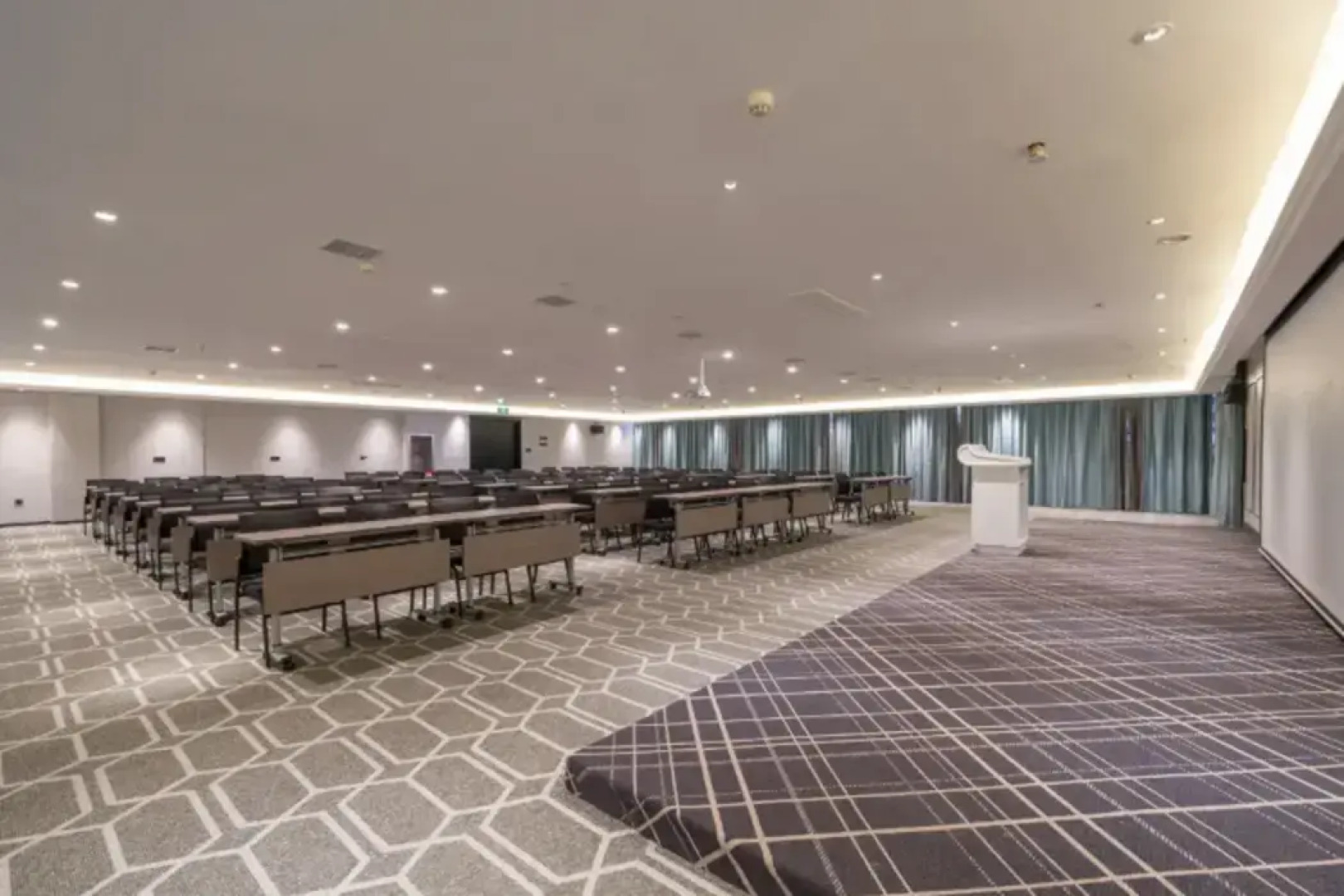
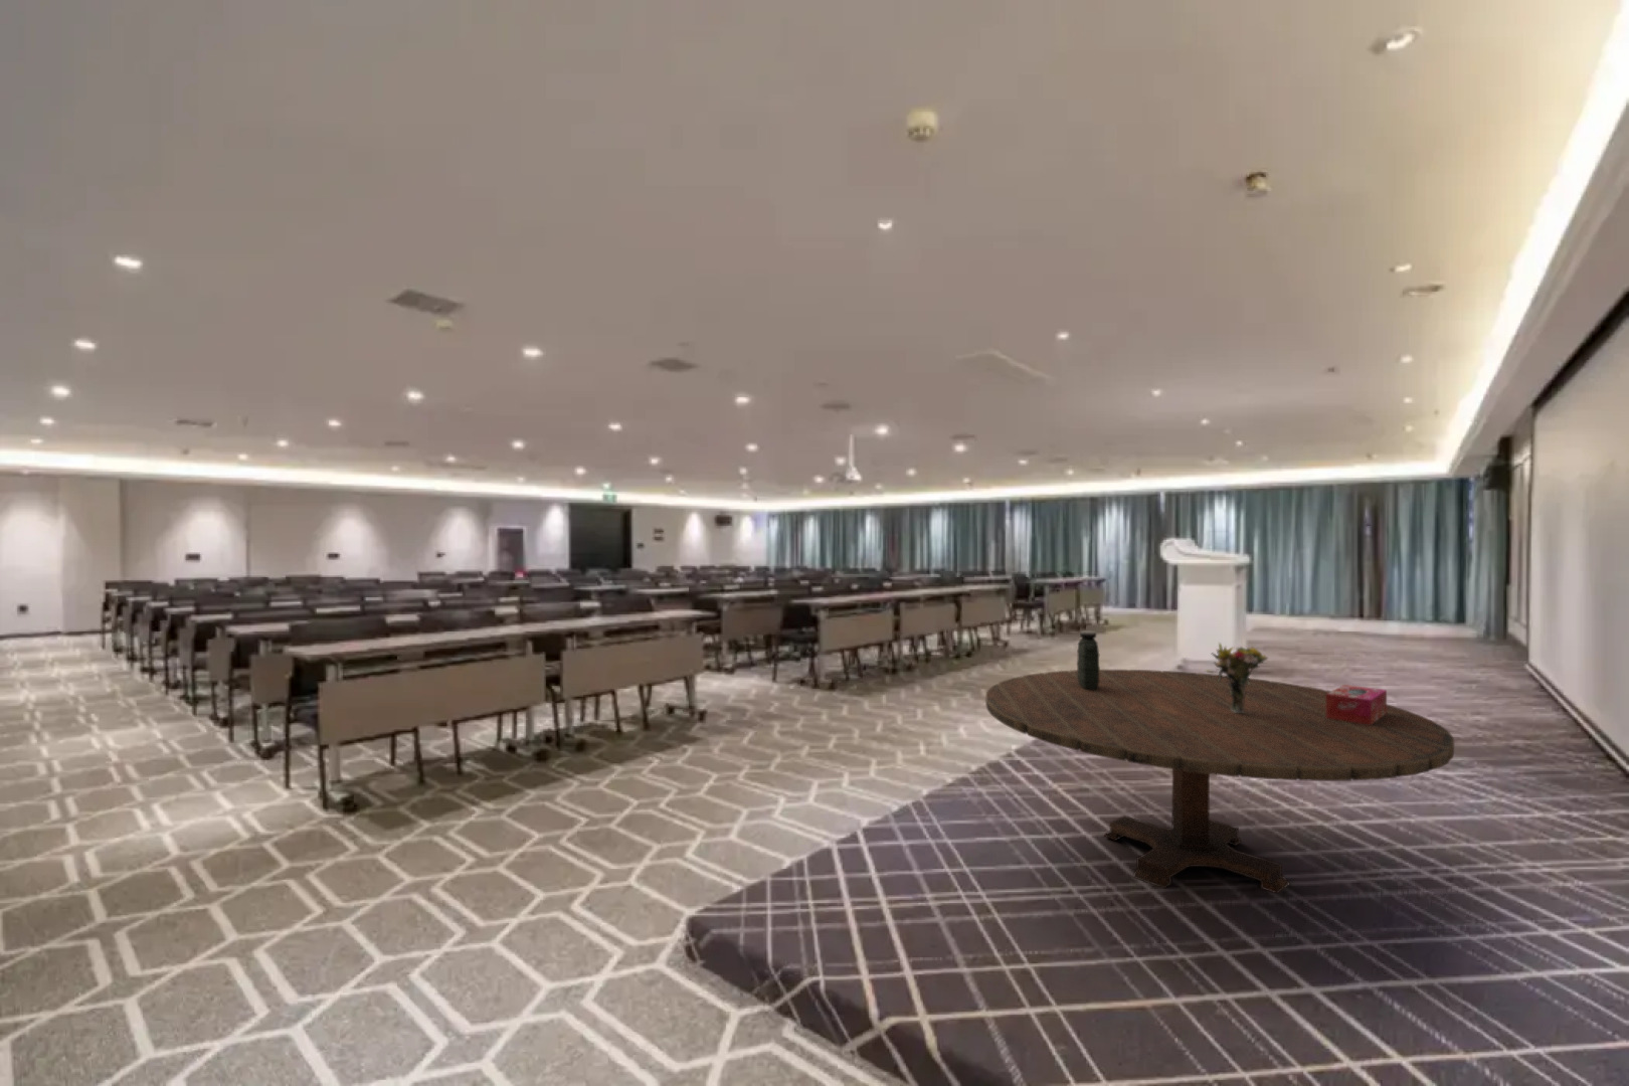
+ water jug [1076,629,1101,690]
+ bouquet [1205,641,1269,713]
+ dining table [984,669,1454,894]
+ tissue box [1326,684,1388,725]
